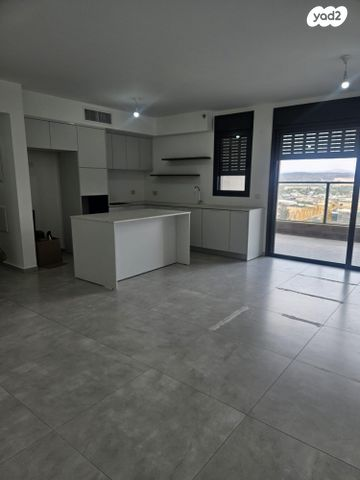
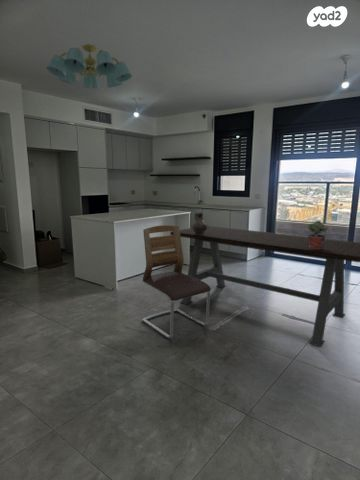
+ chair [141,224,212,339]
+ dining table [170,225,360,348]
+ ceramic jug [191,211,209,235]
+ chandelier [46,43,133,89]
+ potted plant [306,220,331,249]
